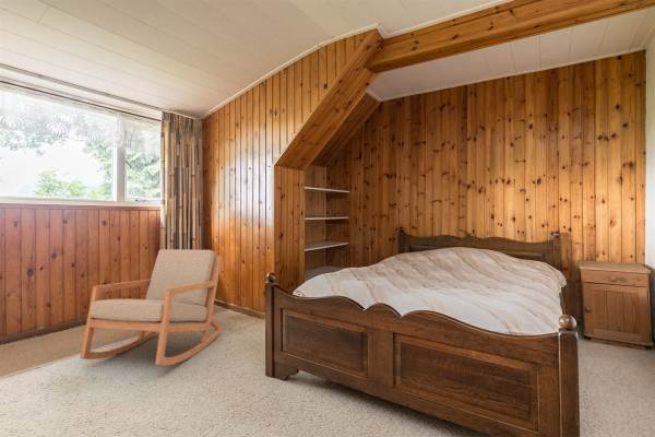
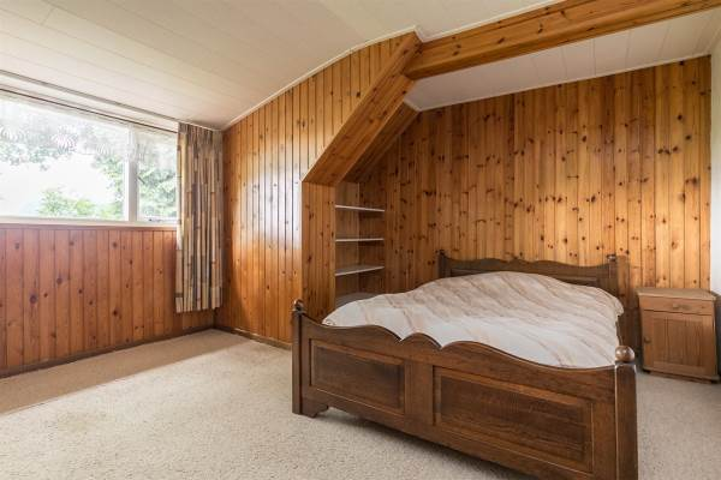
- chair [79,248,223,367]
